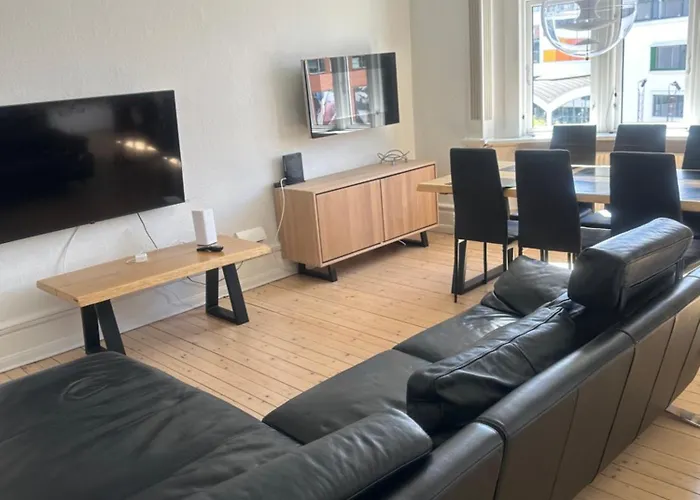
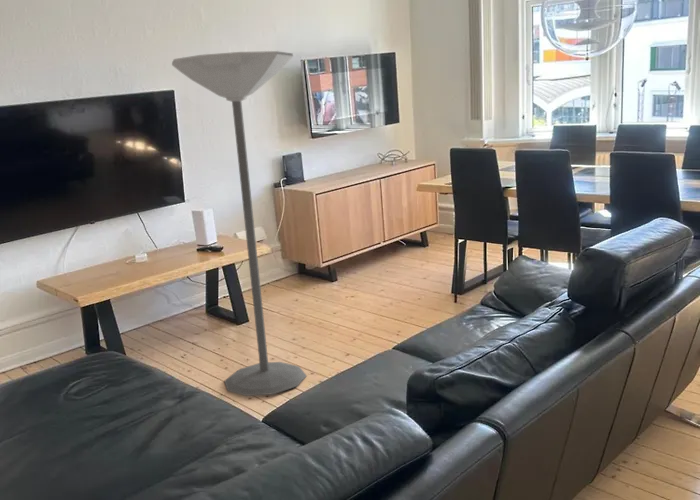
+ floor lamp [171,50,308,397]
